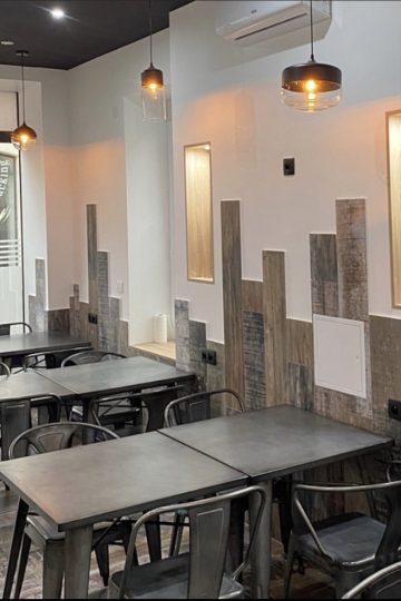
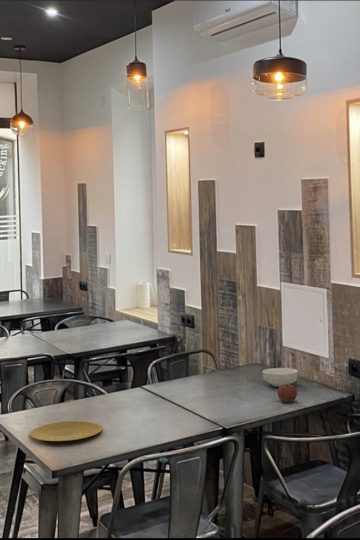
+ cereal bowl [262,367,299,388]
+ apple [277,384,298,403]
+ plate [29,420,103,442]
